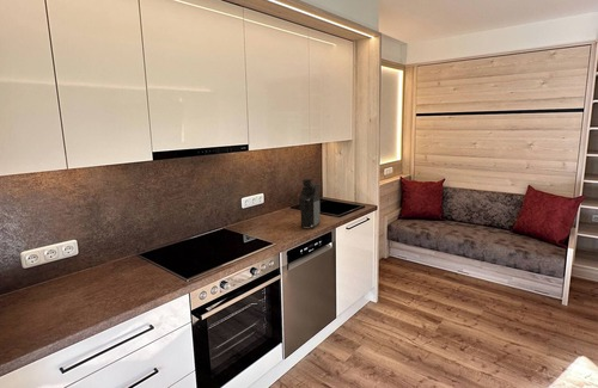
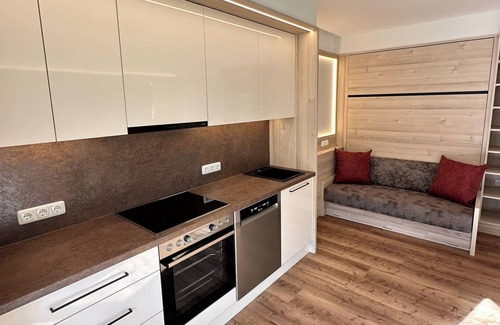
- coffee maker [298,178,322,229]
